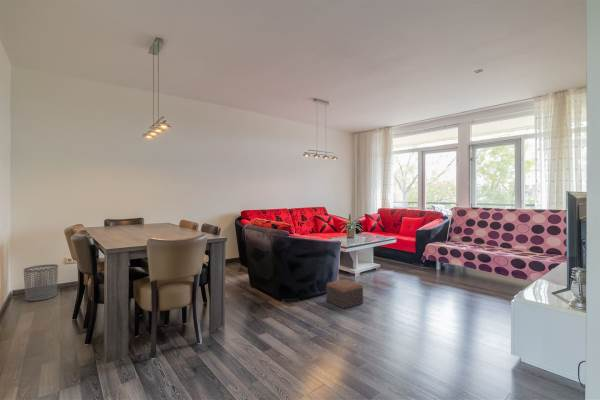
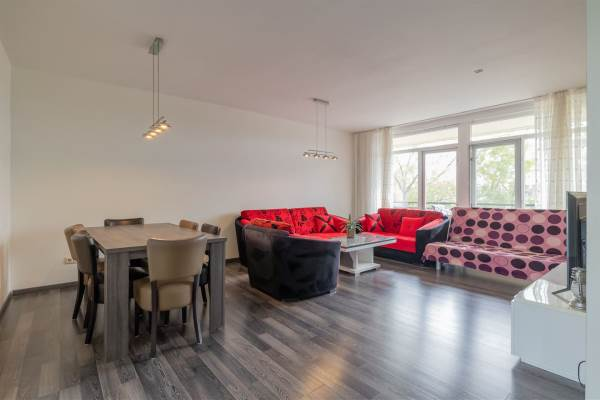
- footstool [325,278,364,310]
- waste bin [23,263,59,302]
